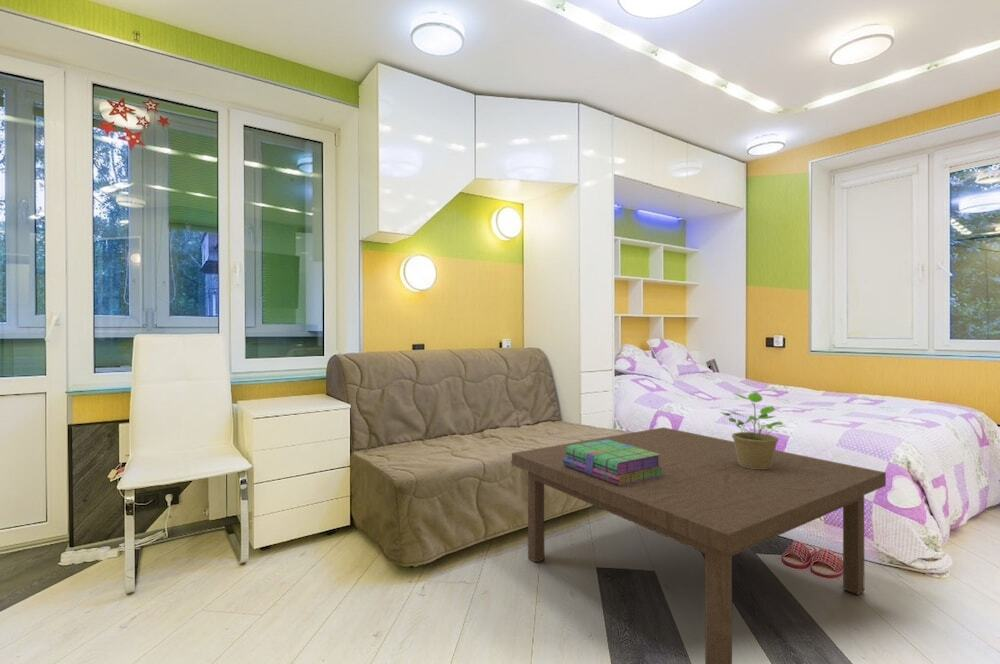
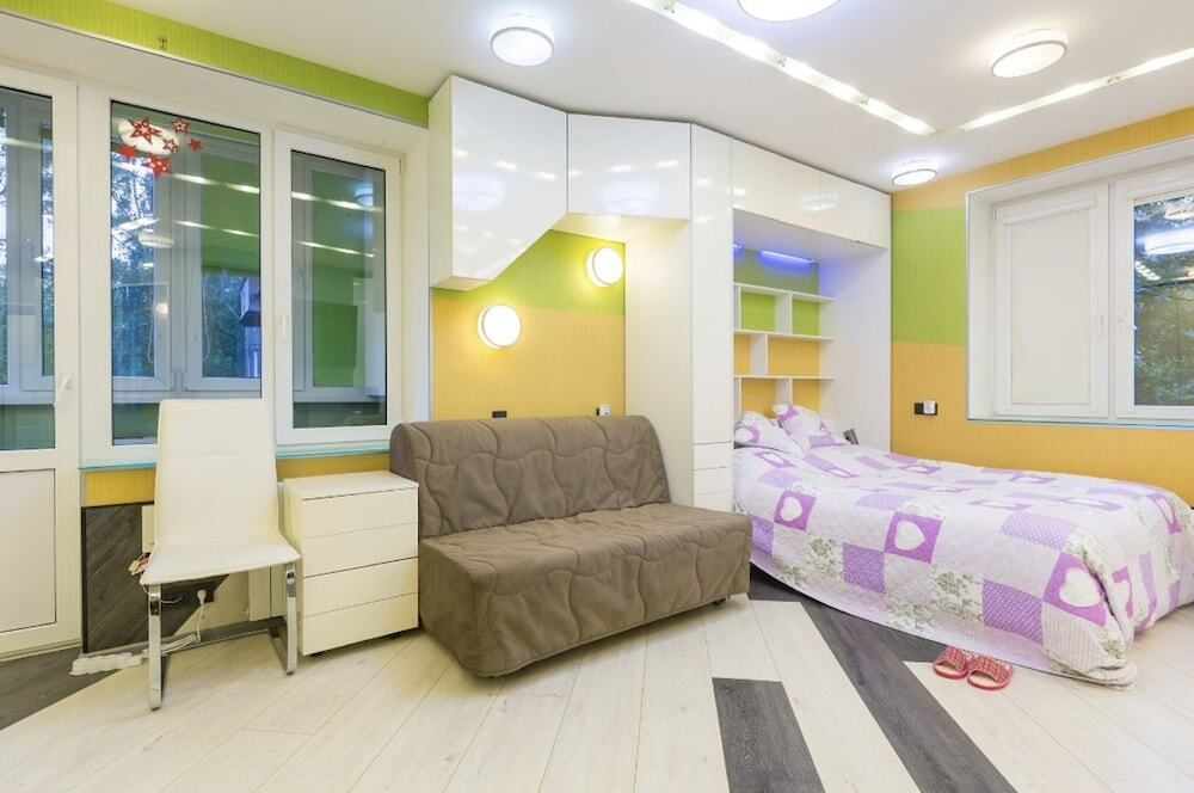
- stack of books [563,439,664,486]
- potted plant [720,391,784,469]
- coffee table [511,426,887,664]
